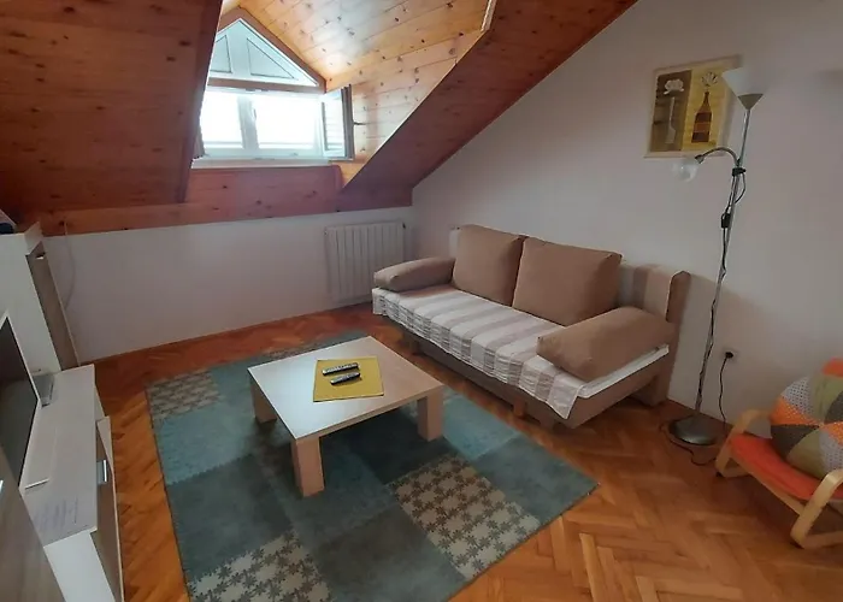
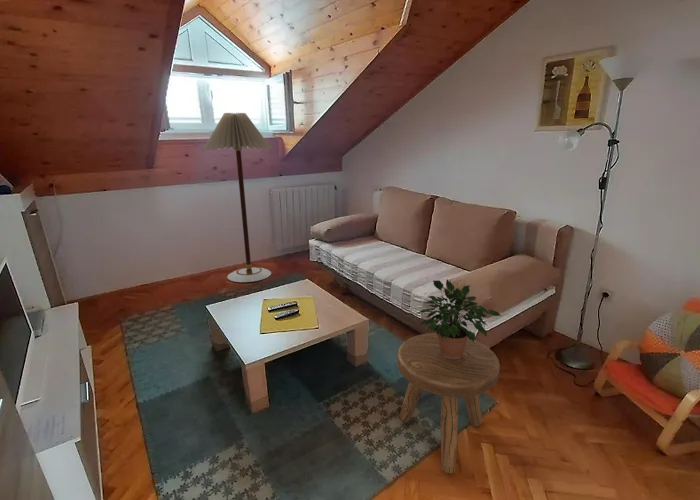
+ potted plant [414,279,502,359]
+ floor lamp [202,112,273,283]
+ stool [396,332,501,474]
